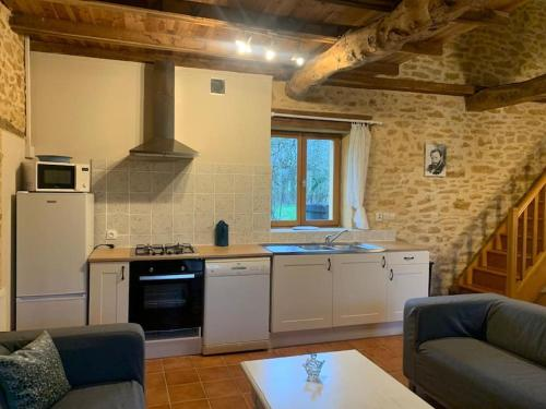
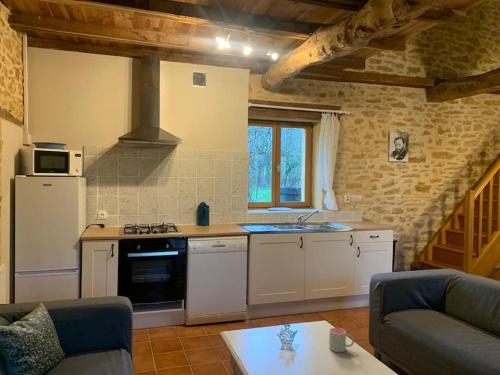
+ mug [328,327,355,353]
